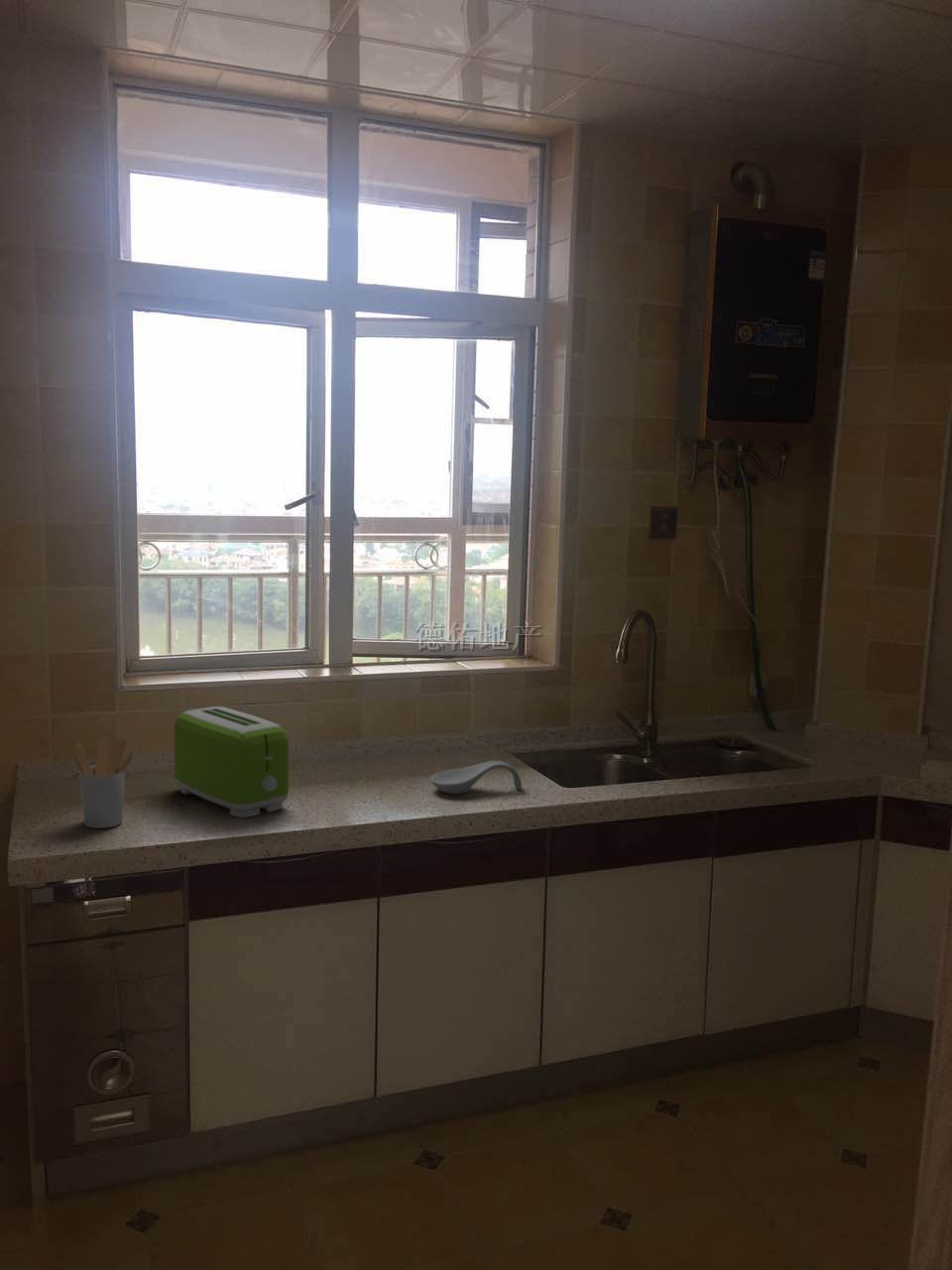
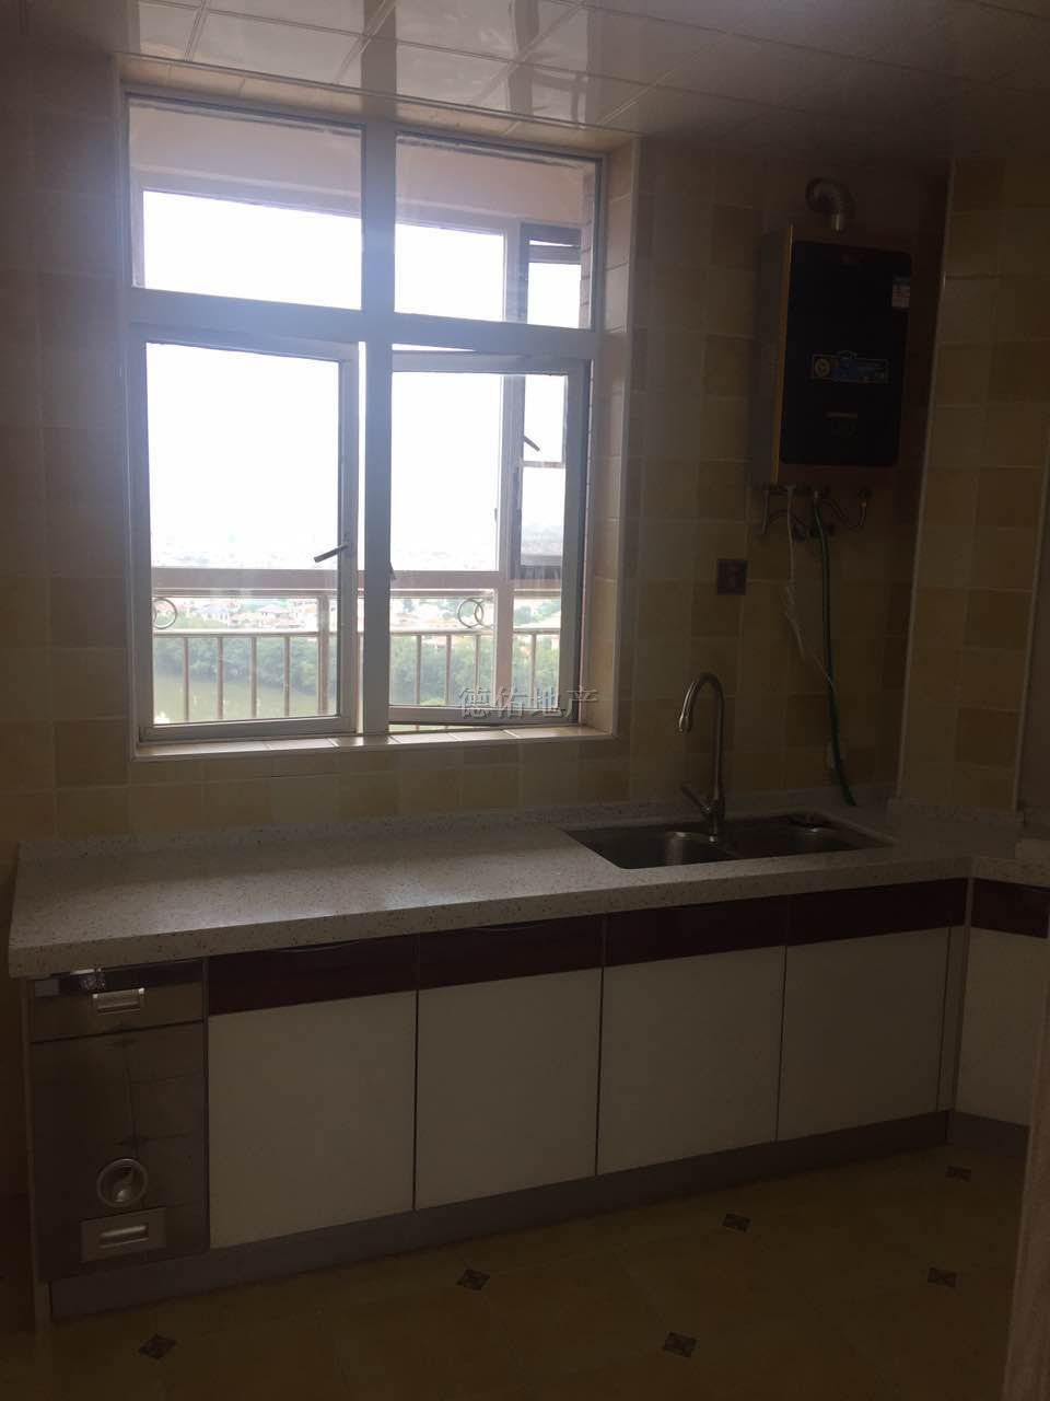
- spoon rest [429,760,523,795]
- toaster [174,705,290,819]
- utensil holder [71,737,135,829]
